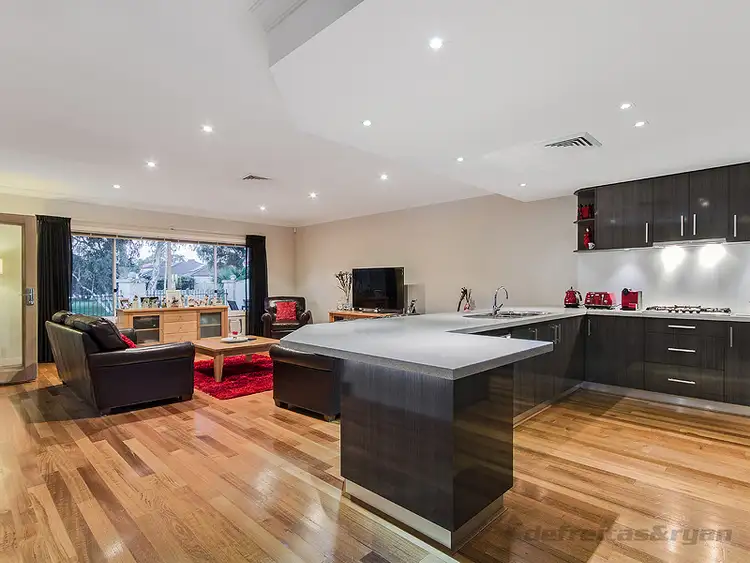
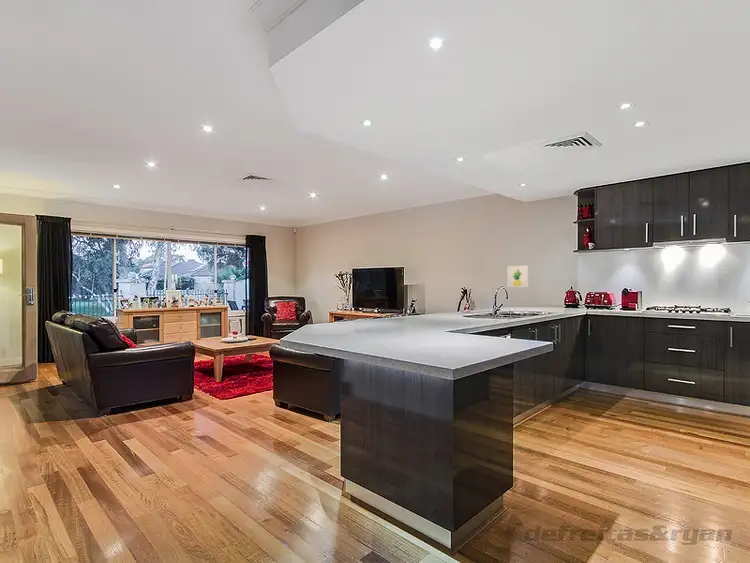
+ wall art [506,264,529,288]
